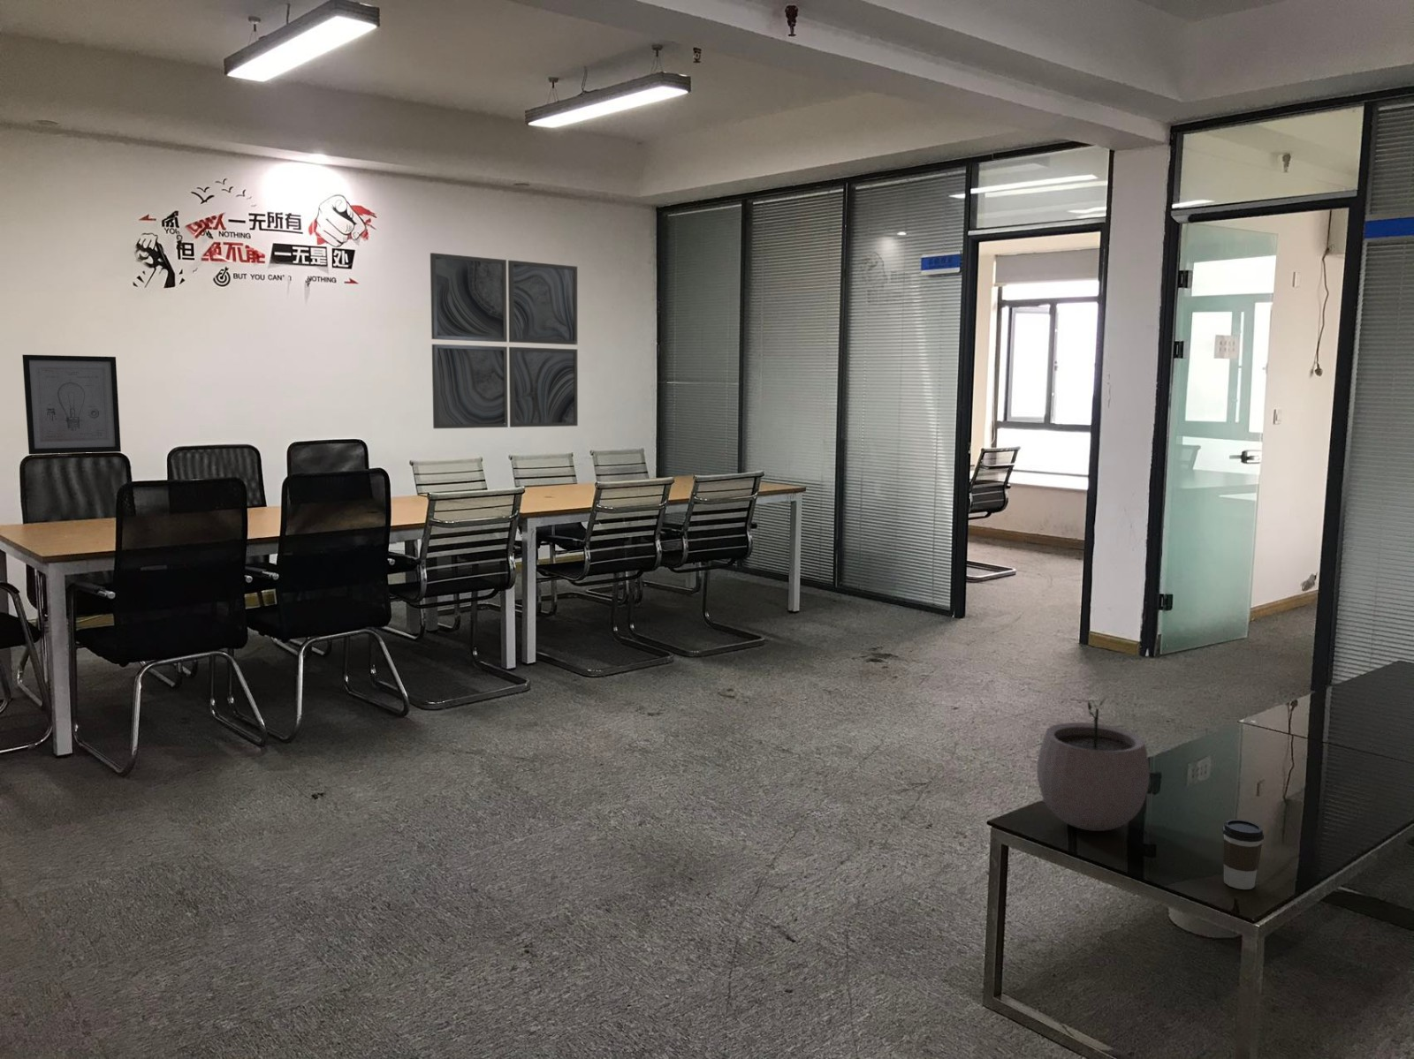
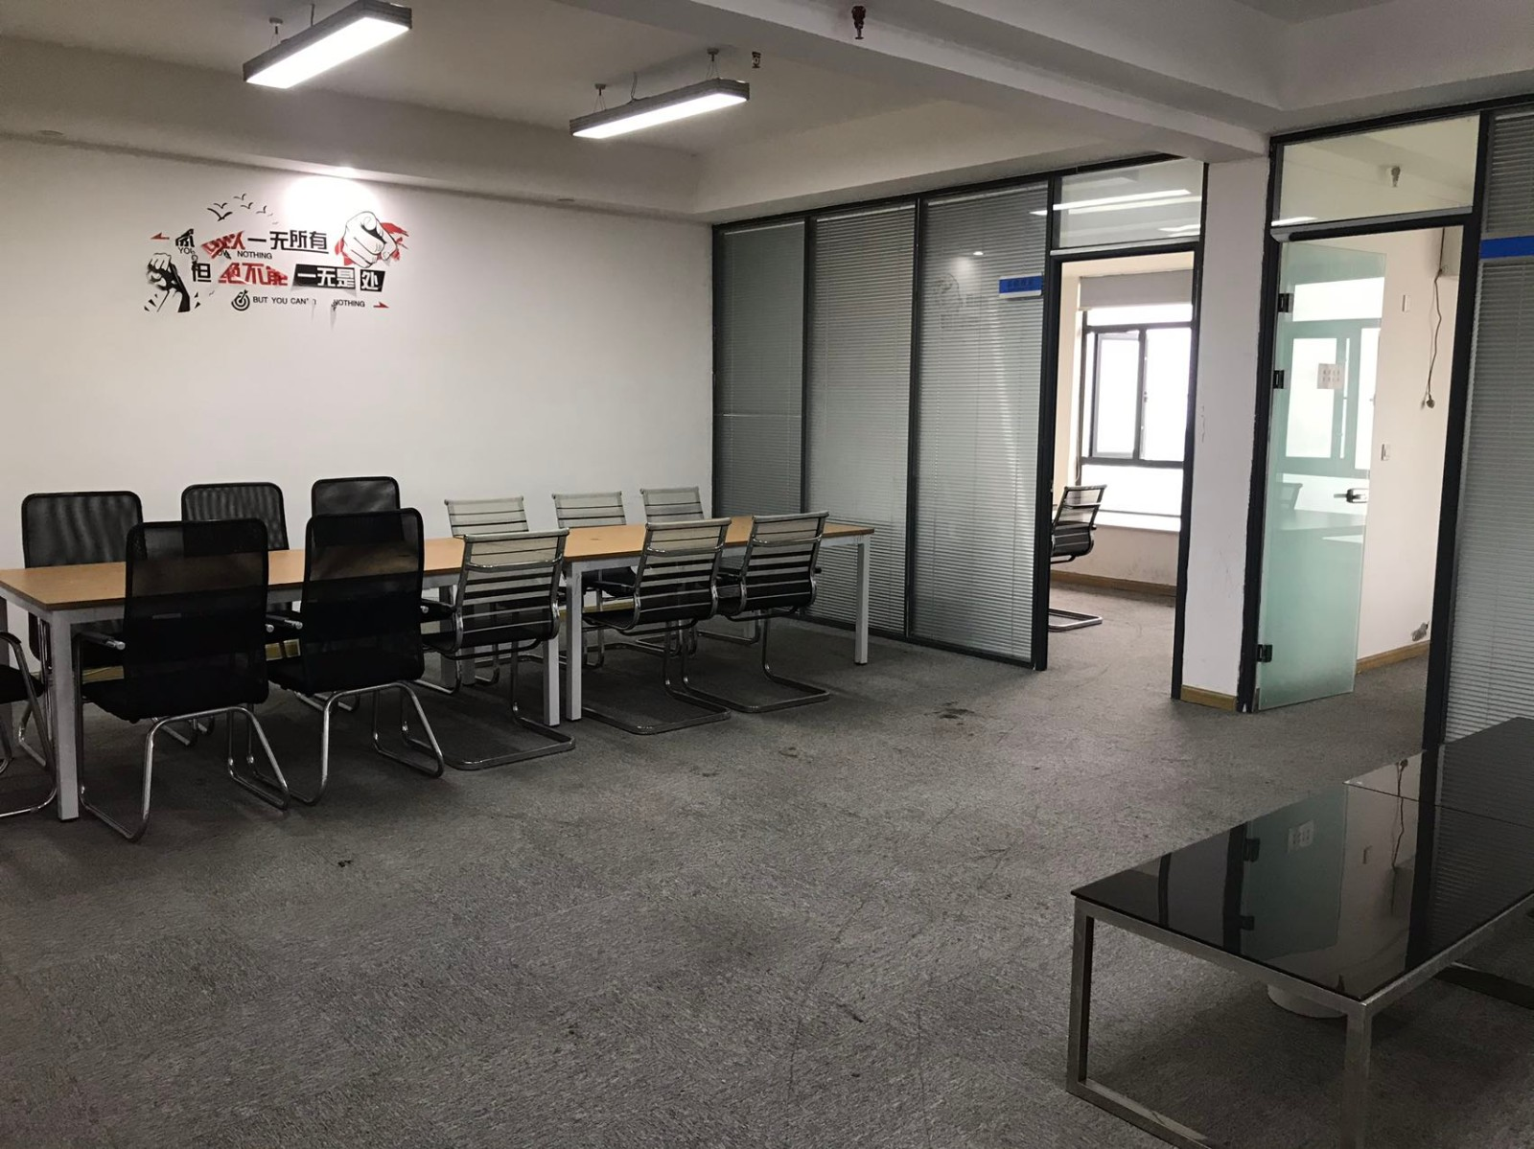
- plant pot [1036,696,1150,832]
- wall art [21,354,122,455]
- coffee cup [1222,819,1265,890]
- wall art [429,251,579,429]
